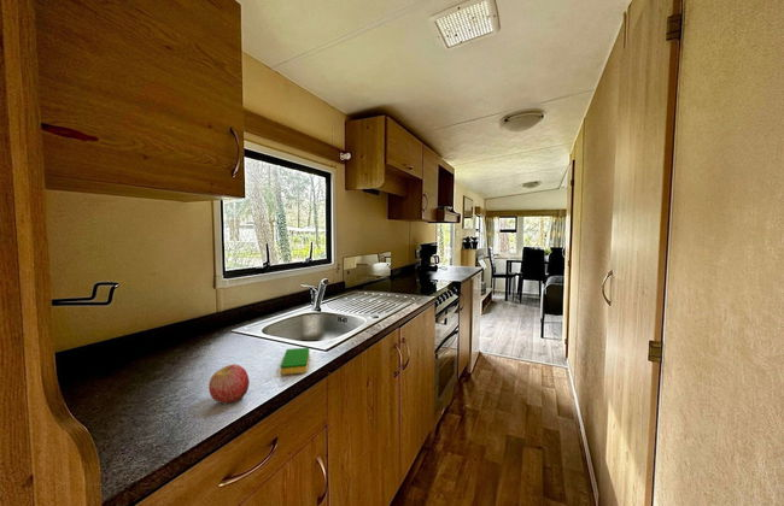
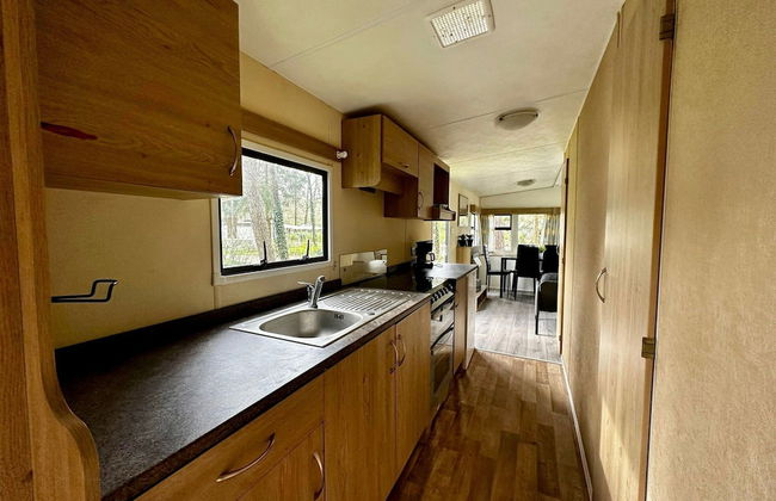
- apple [207,363,251,405]
- dish sponge [280,347,310,376]
